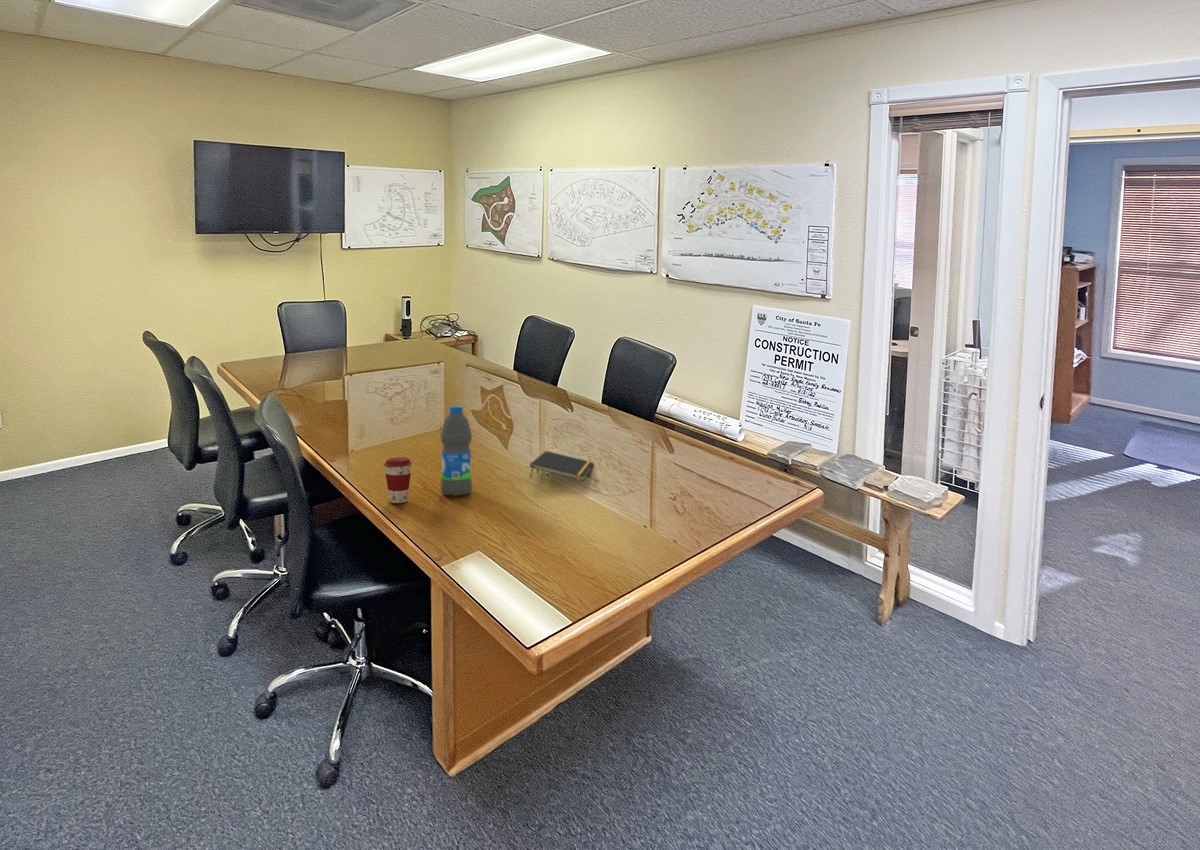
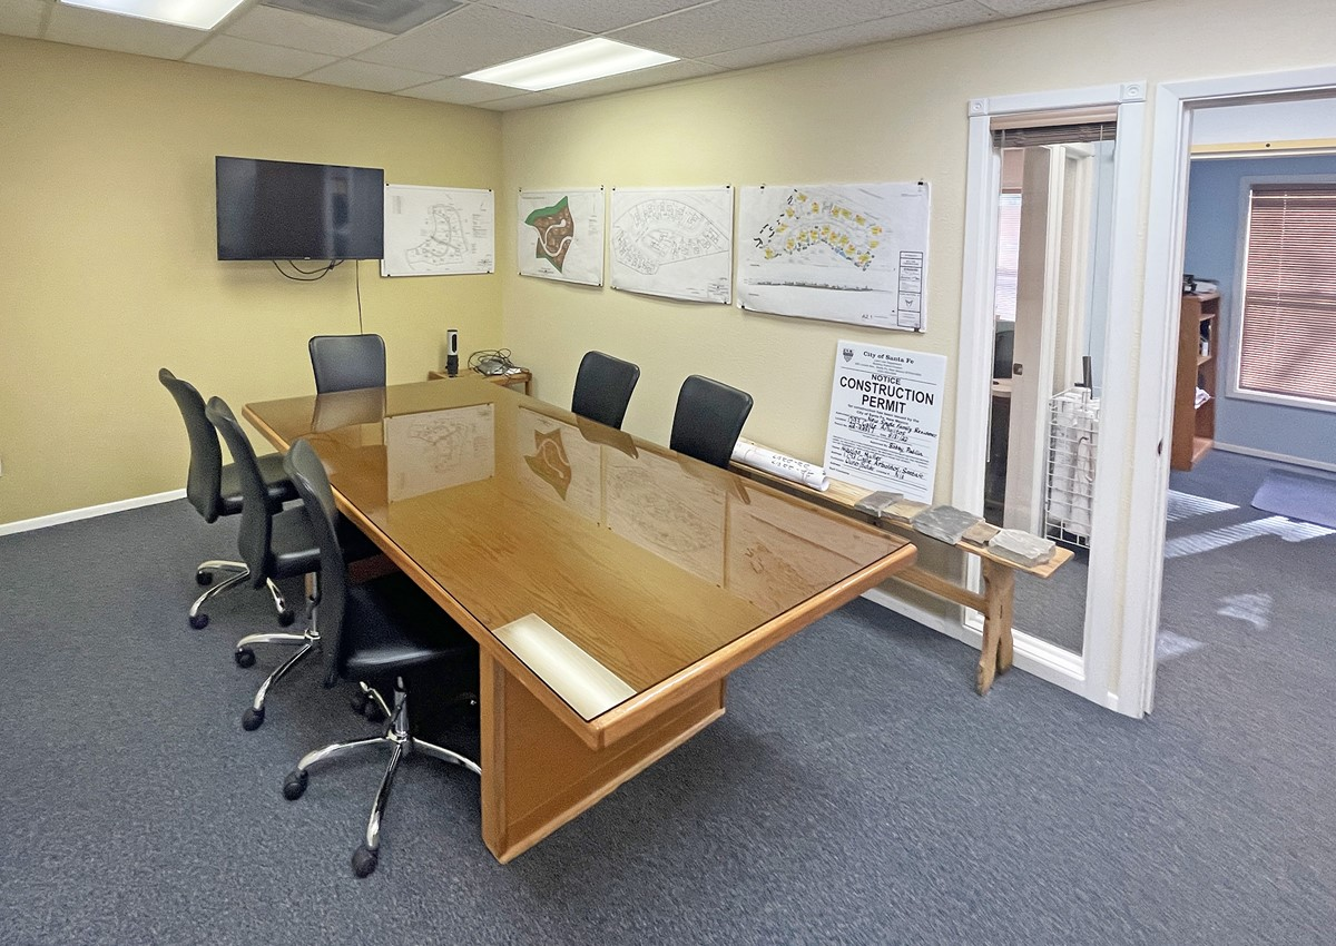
- notepad [529,450,595,482]
- coffee cup [383,456,413,504]
- water bottle [440,405,473,497]
